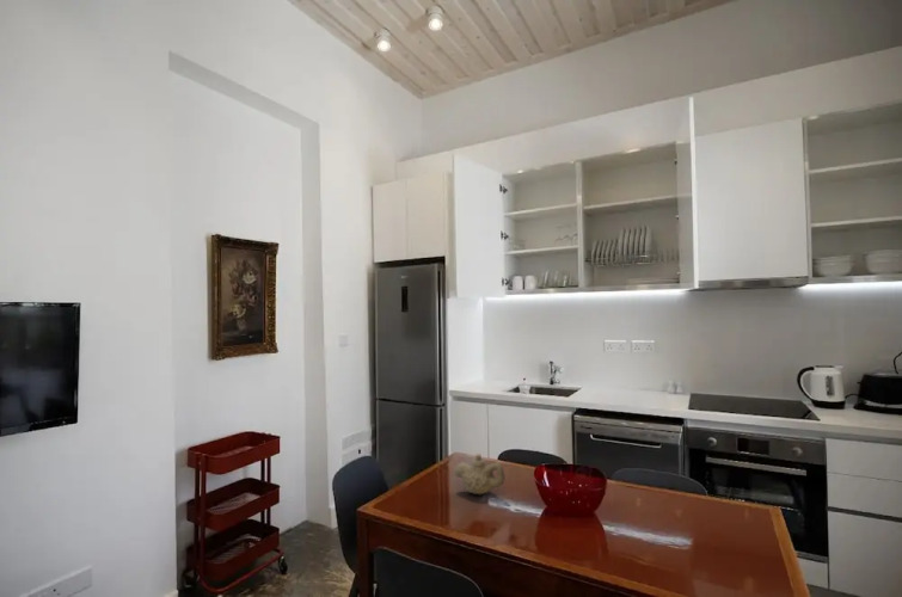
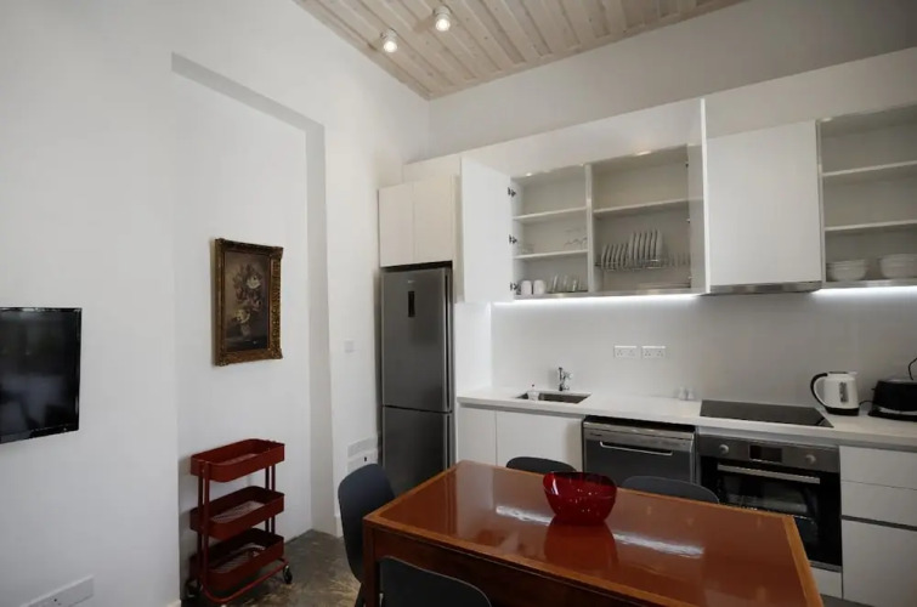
- teapot [453,453,507,496]
